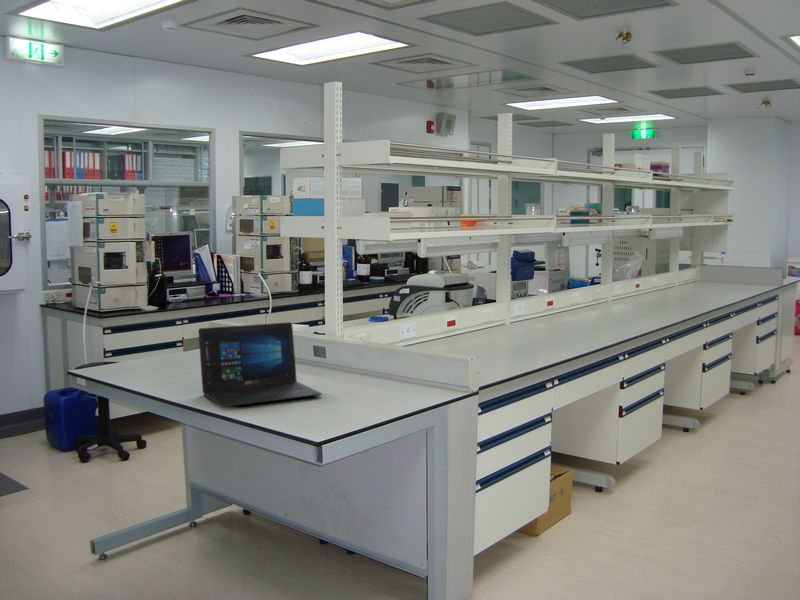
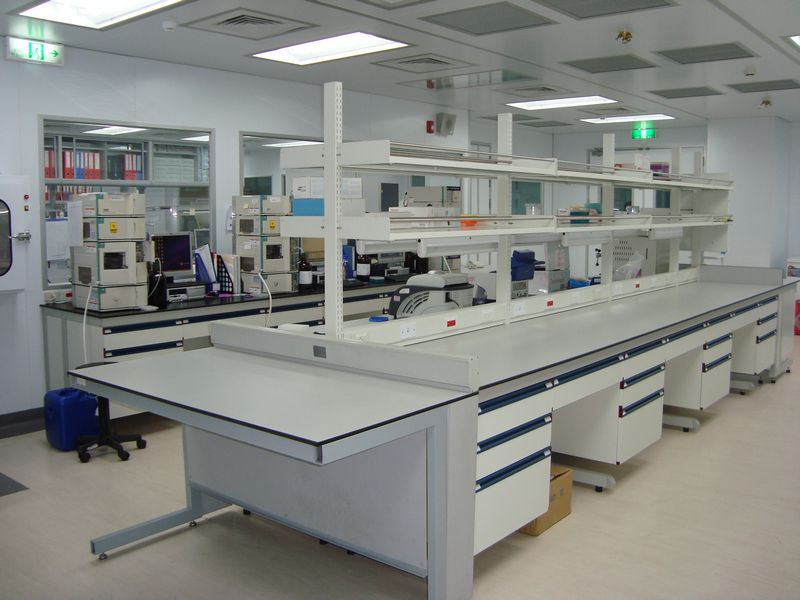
- laptop [197,321,323,408]
